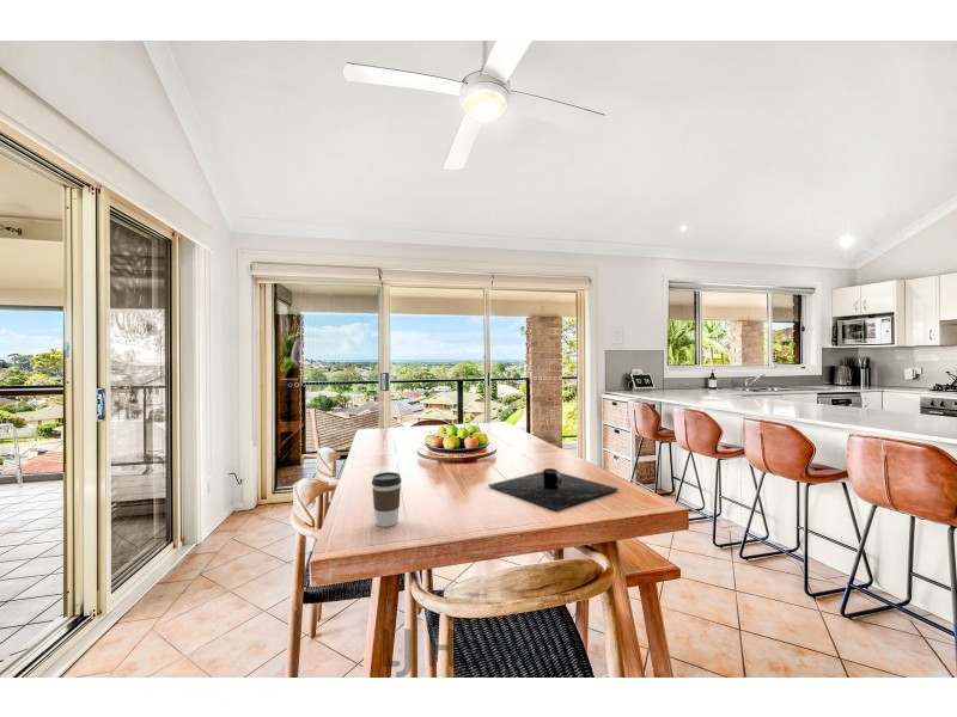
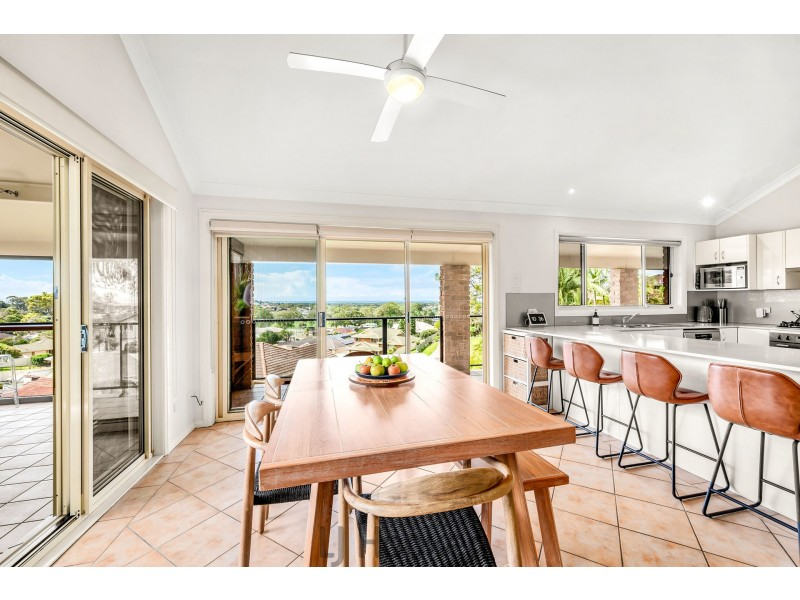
- coffee cup [371,471,403,528]
- placemat [487,467,620,511]
